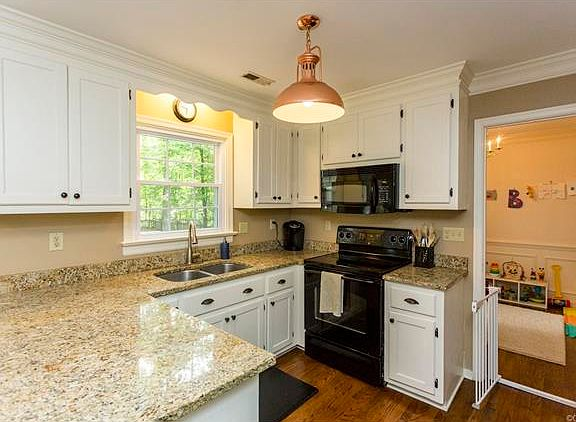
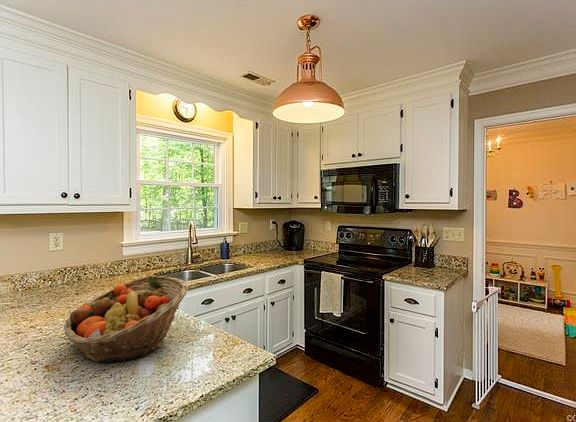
+ fruit basket [63,275,189,363]
